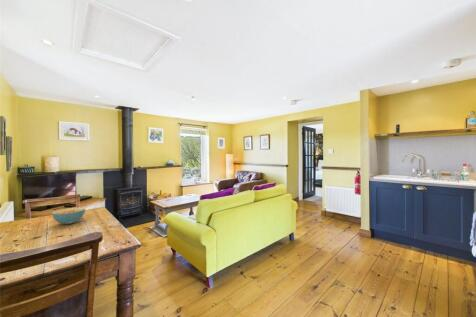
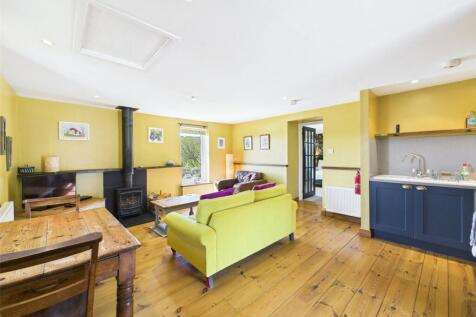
- cereal bowl [51,206,86,225]
